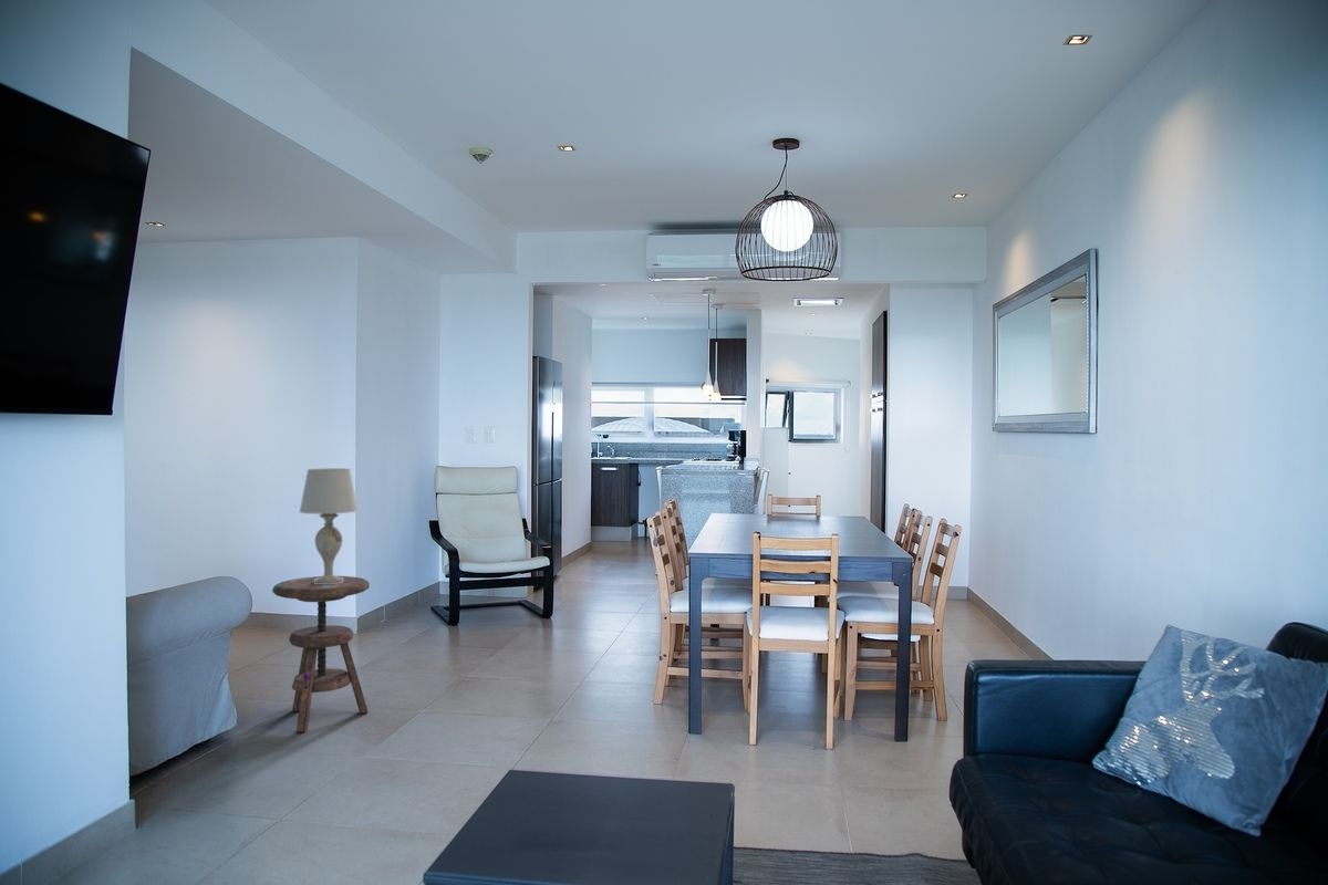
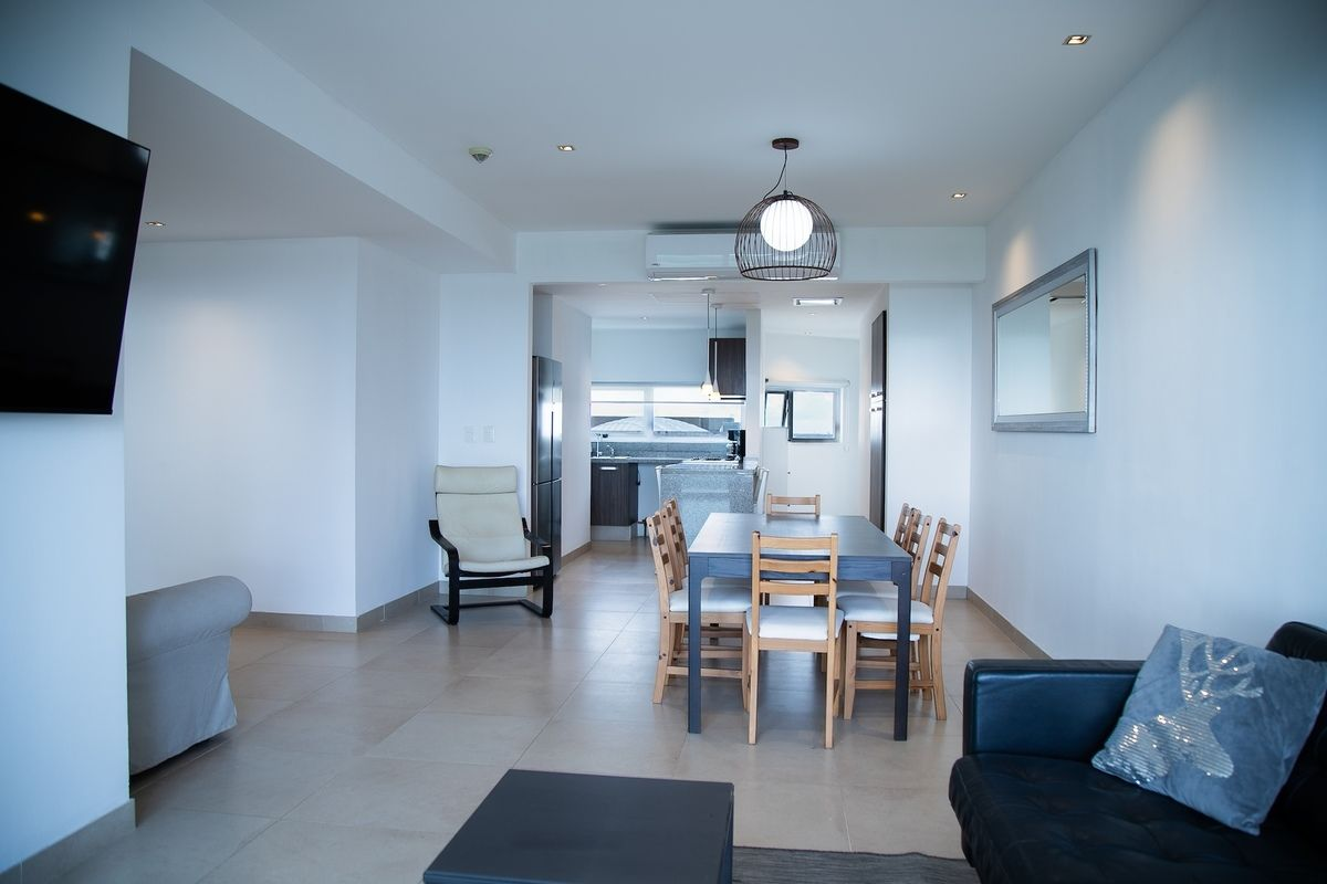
- table lamp [299,468,359,584]
- side table [271,575,371,733]
